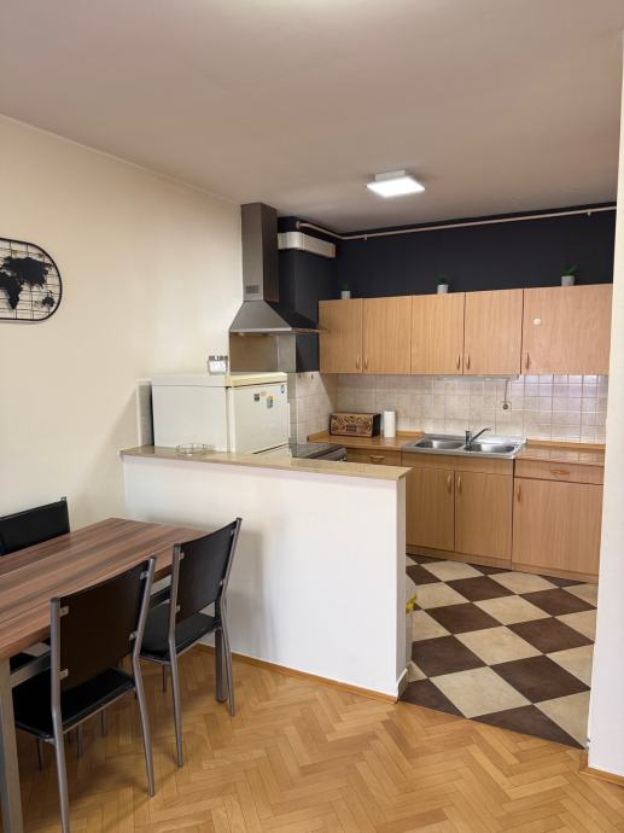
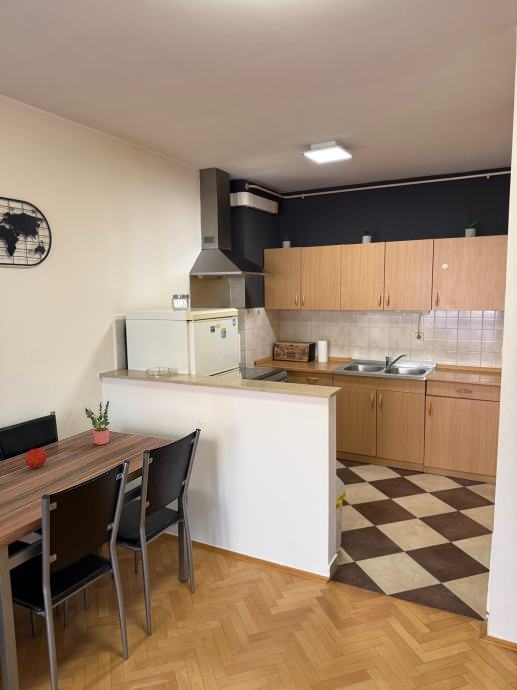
+ fruit [24,447,47,469]
+ potted plant [84,400,111,446]
